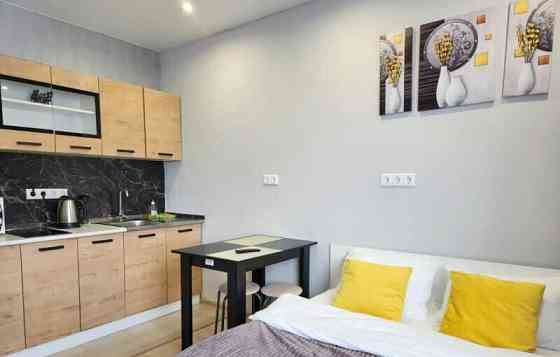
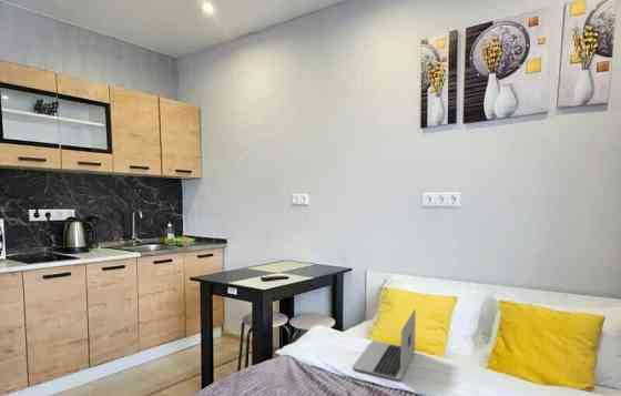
+ laptop [352,307,417,380]
